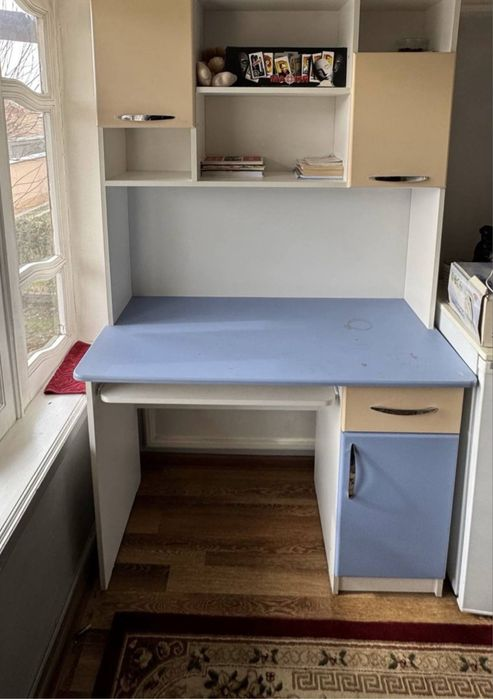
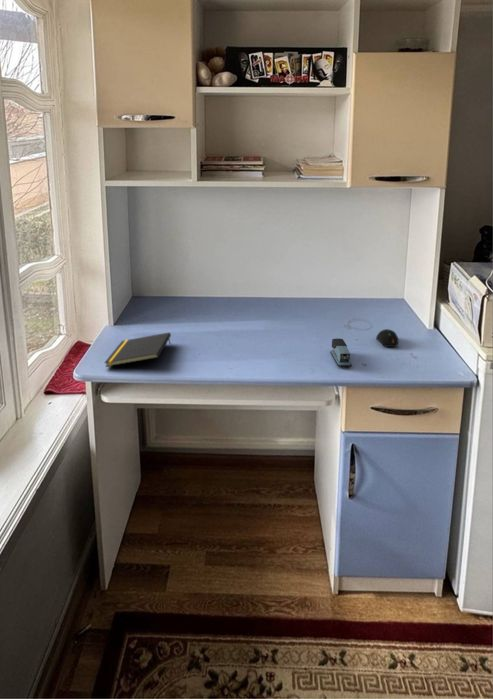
+ computer mouse [375,328,399,348]
+ stapler [329,337,353,368]
+ notepad [103,331,172,368]
